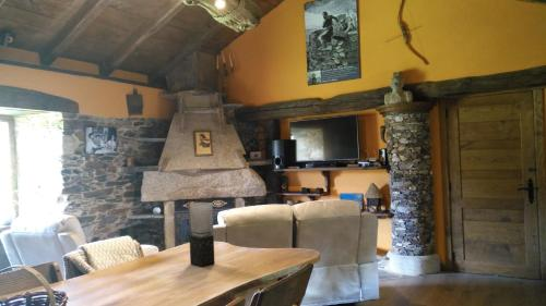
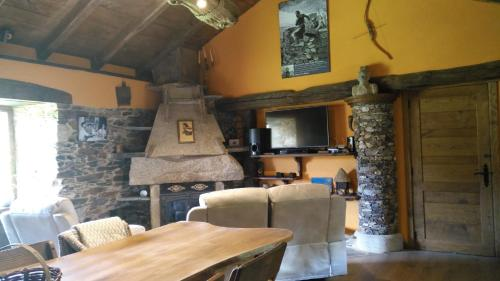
- vase [187,201,216,268]
